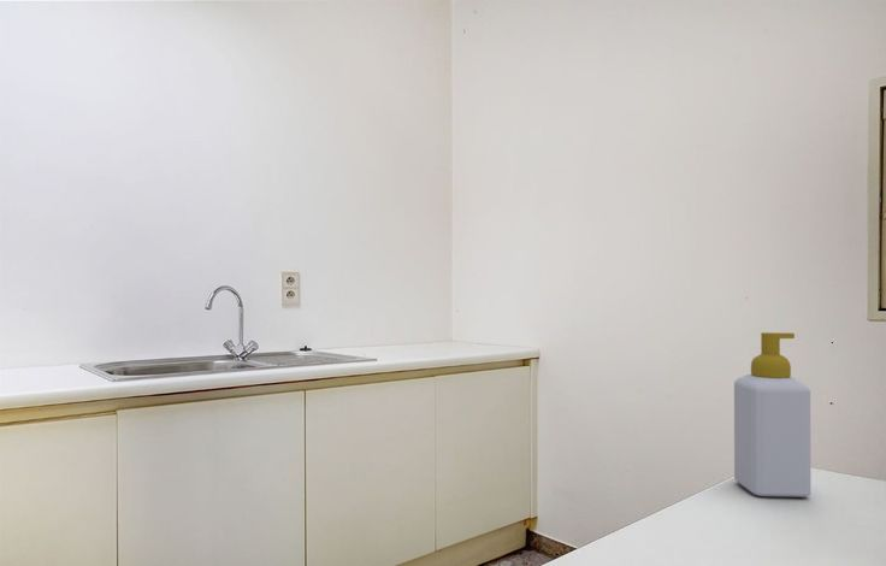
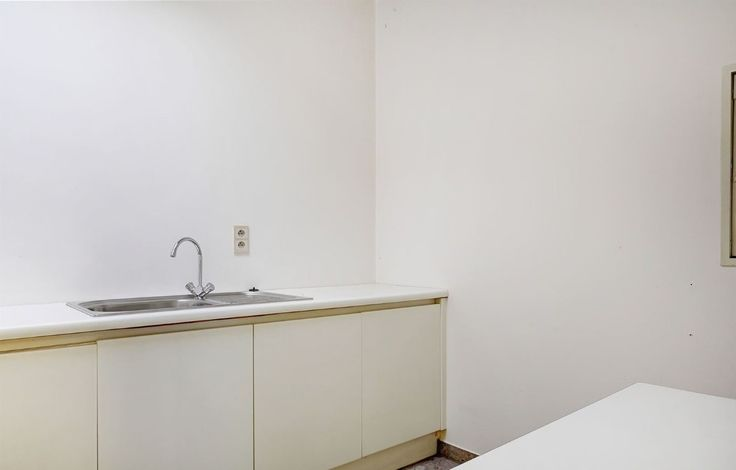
- soap bottle [733,331,813,499]
